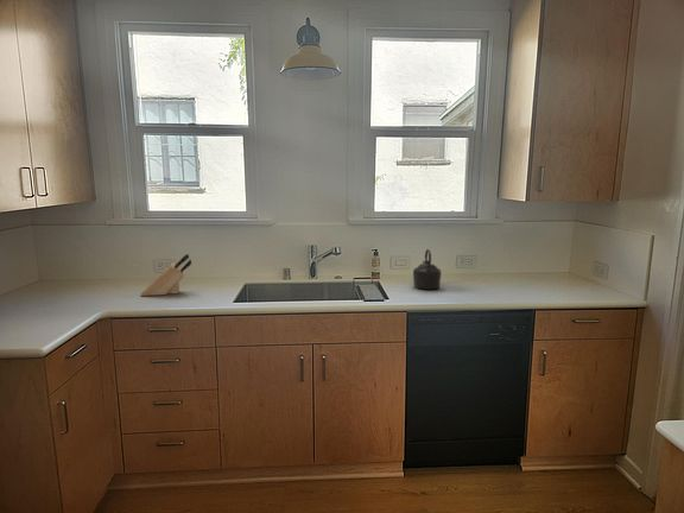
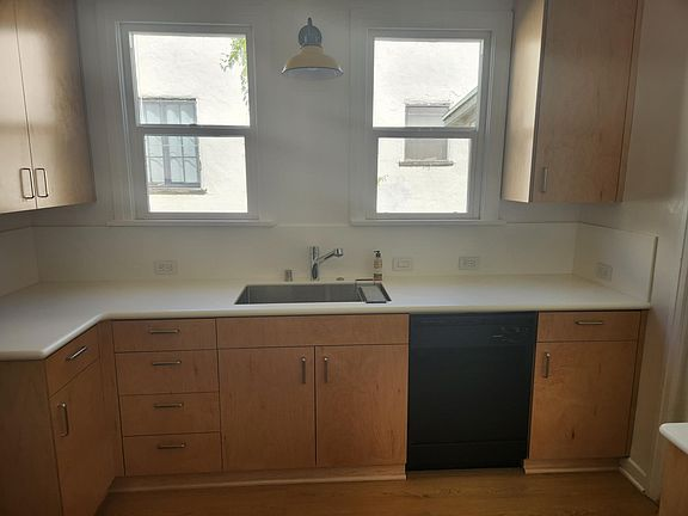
- kettle [412,248,442,291]
- knife block [140,253,192,297]
